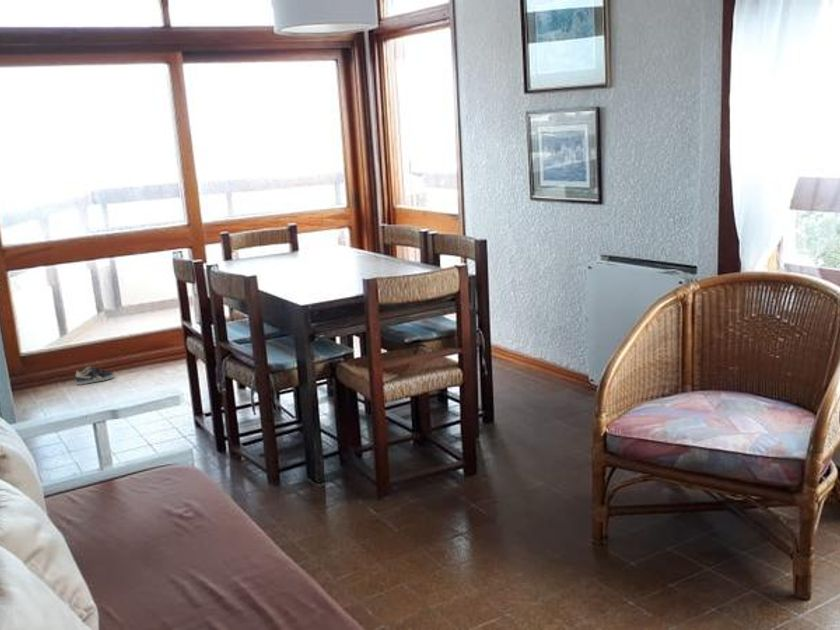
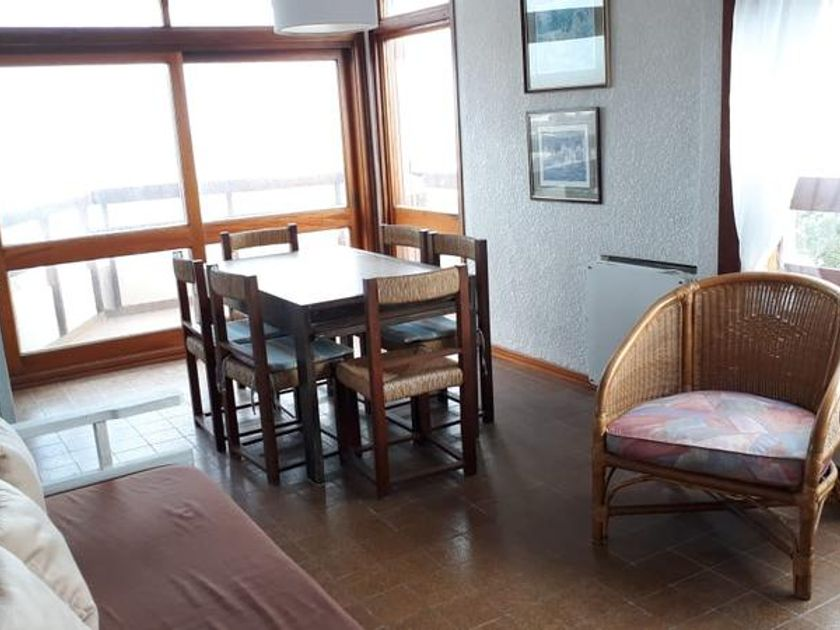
- sneaker [75,366,115,386]
